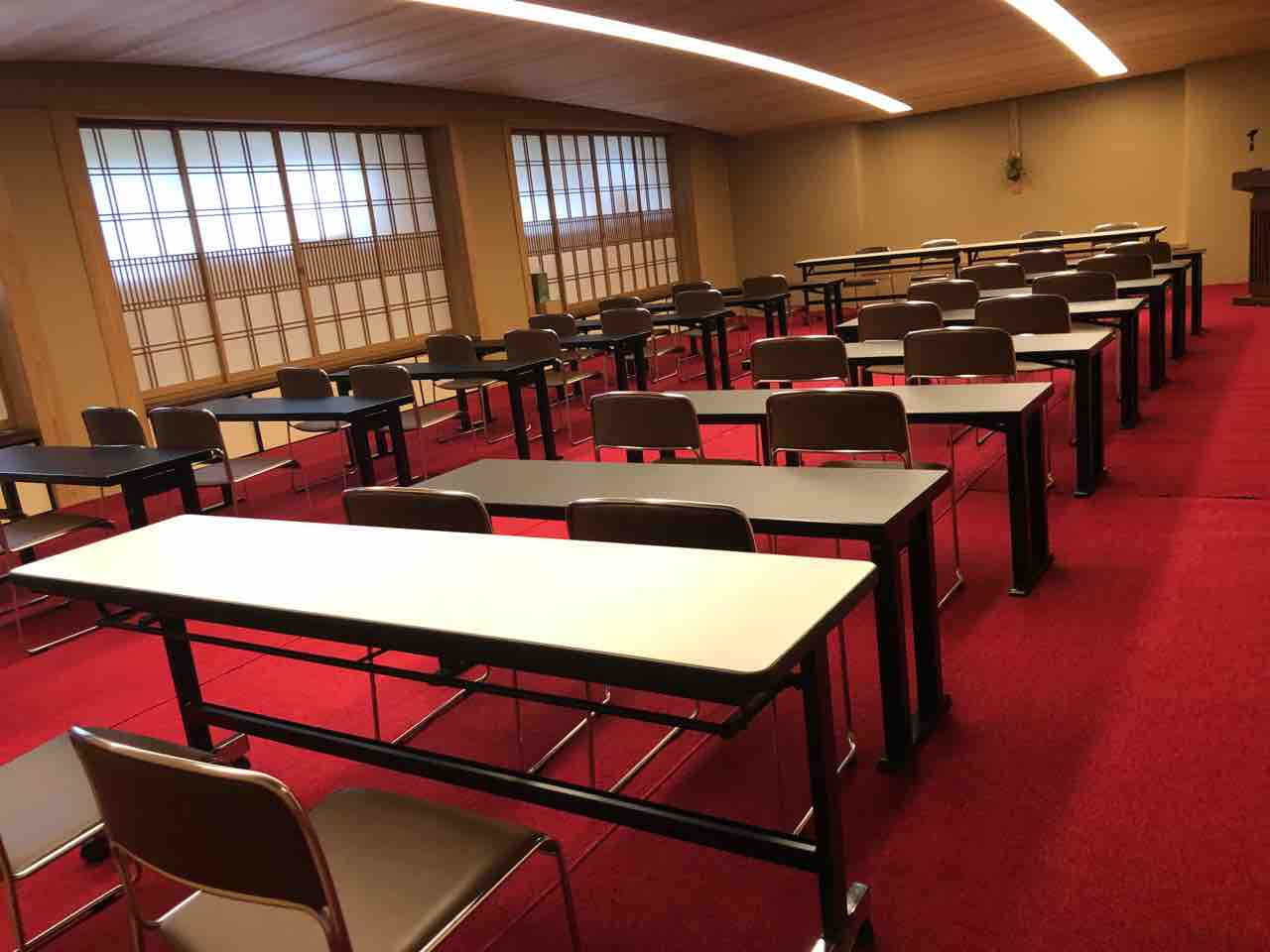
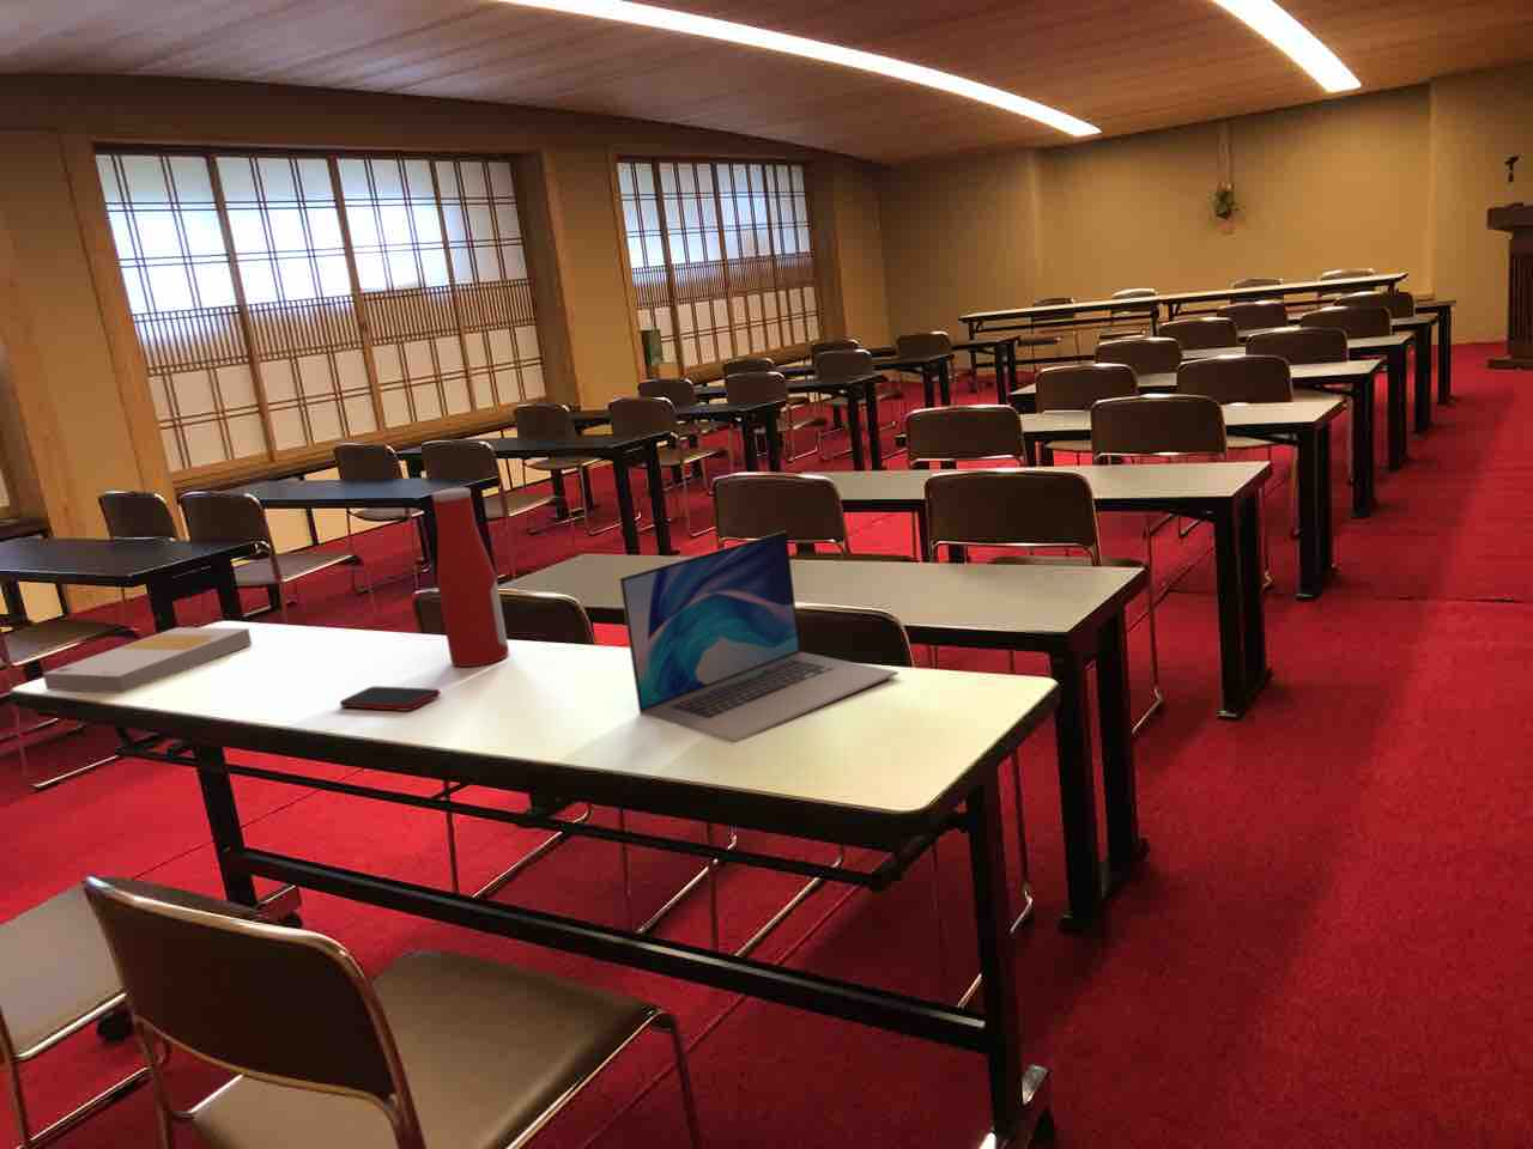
+ cell phone [339,684,442,712]
+ book [42,626,252,694]
+ laptop [618,530,899,743]
+ bottle [431,488,511,667]
